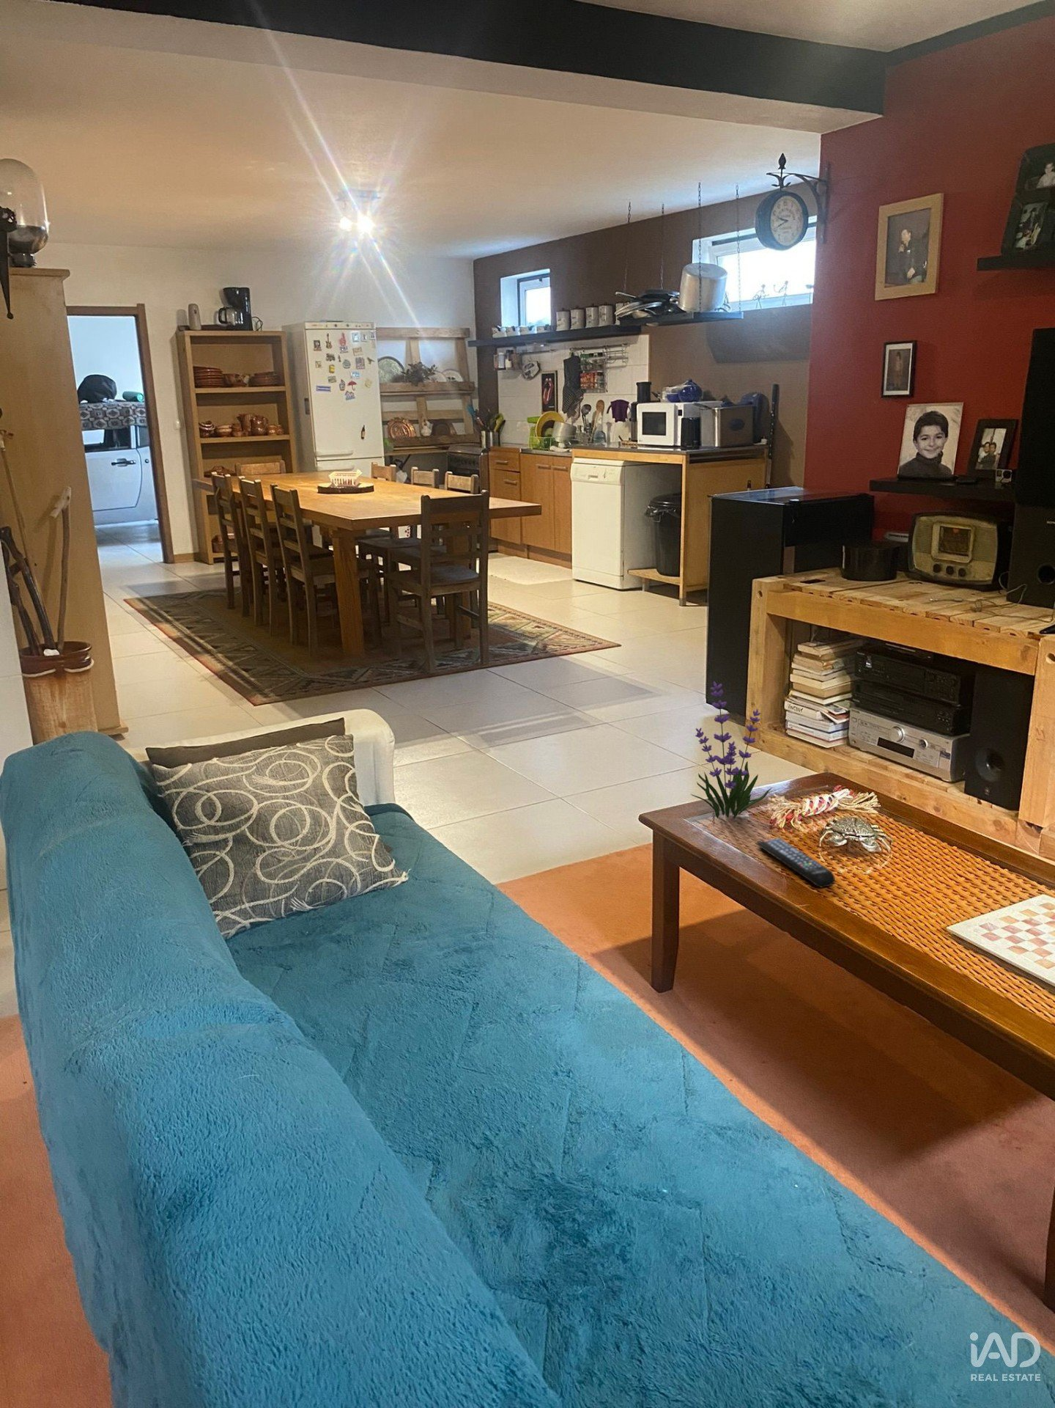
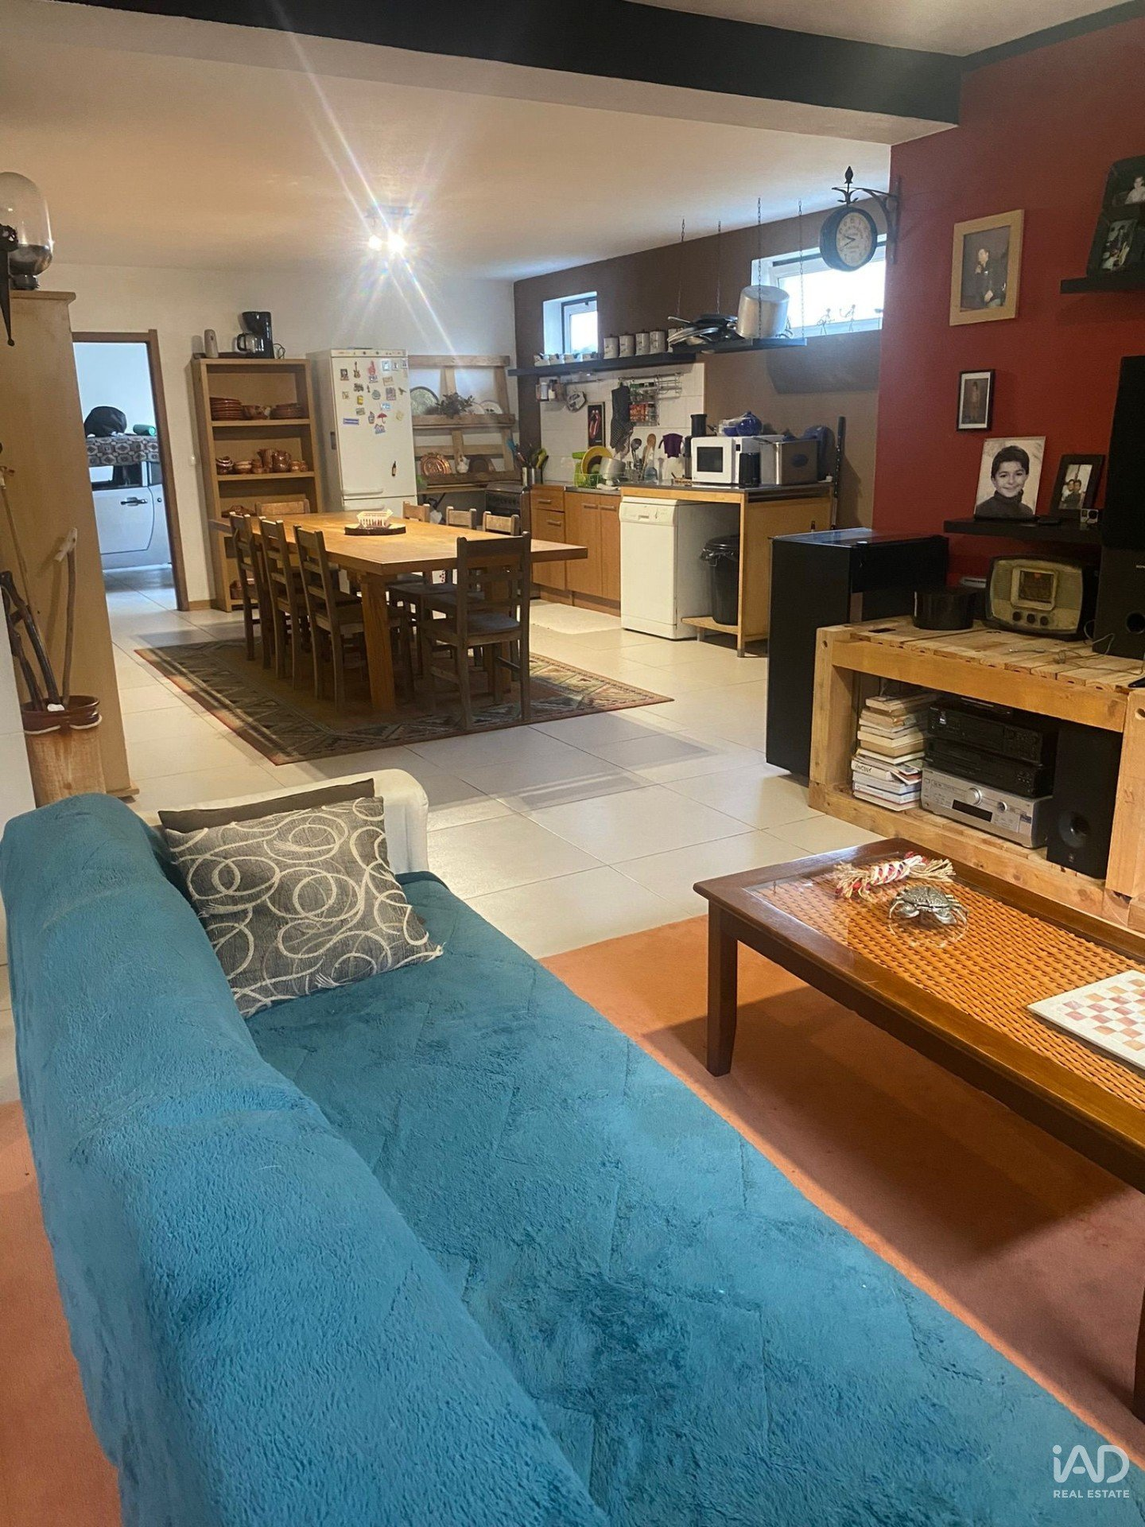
- remote control [756,837,836,888]
- plant [690,681,772,819]
